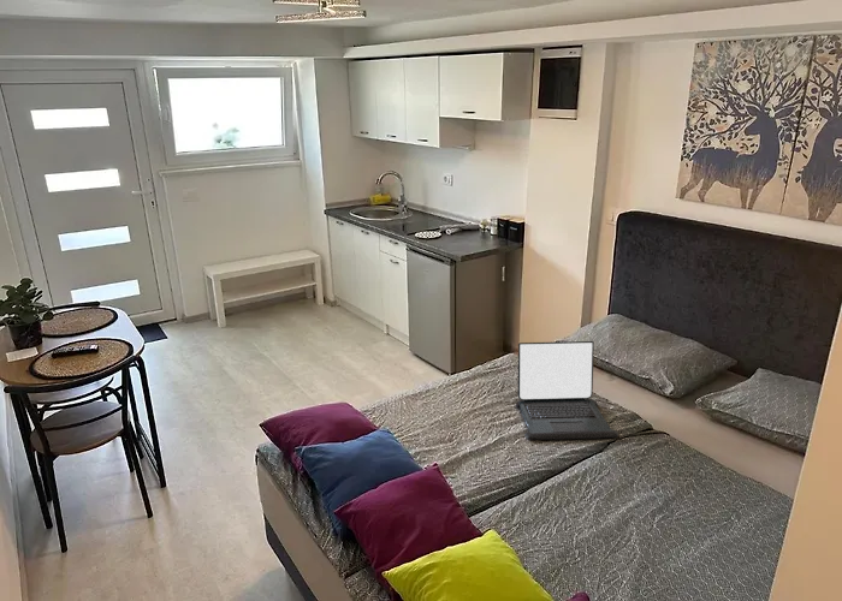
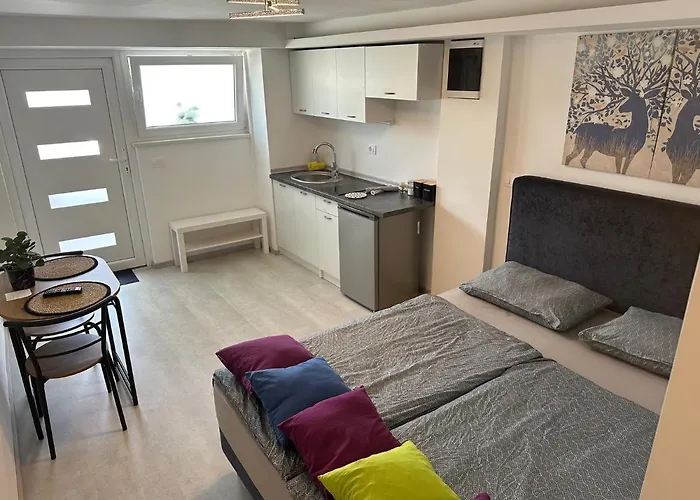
- laptop [515,340,619,441]
